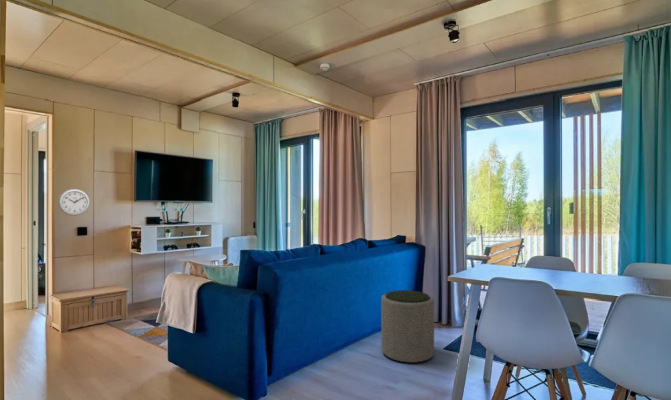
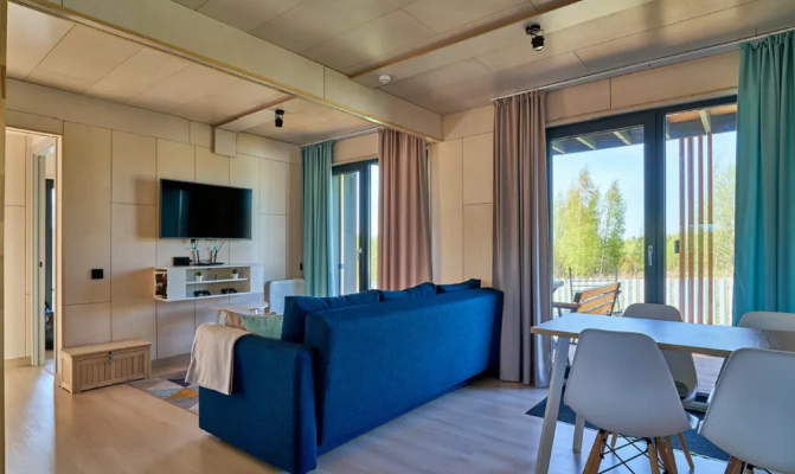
- ottoman [380,289,435,364]
- wall clock [57,188,91,217]
